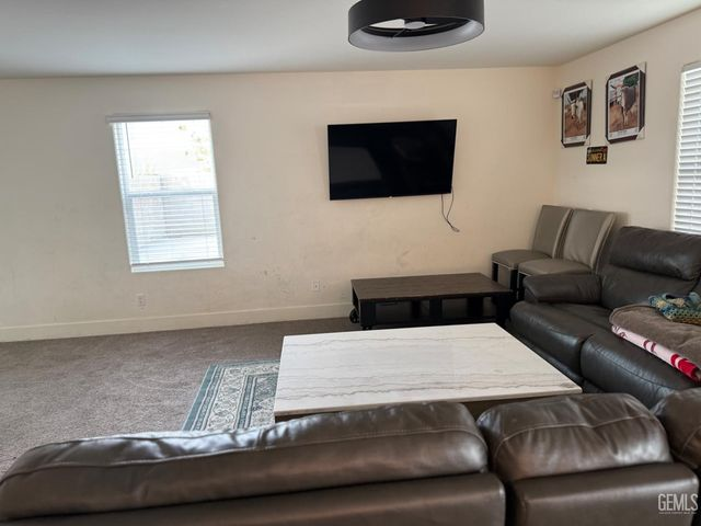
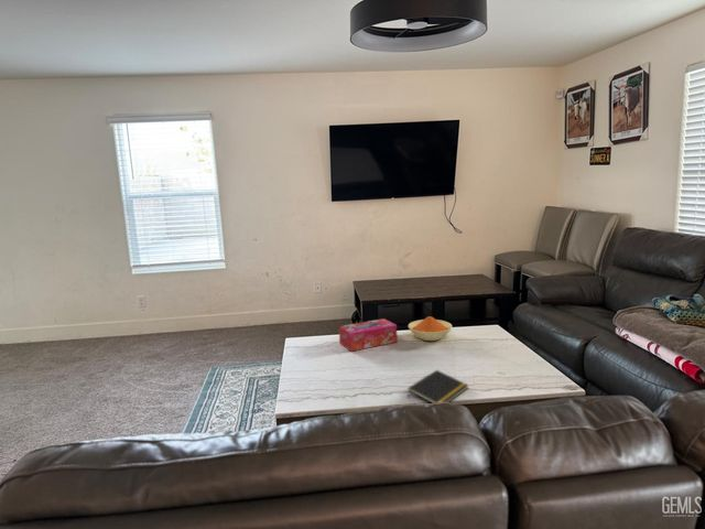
+ notepad [406,369,469,404]
+ tissue box [338,317,398,353]
+ bowl [408,315,453,342]
